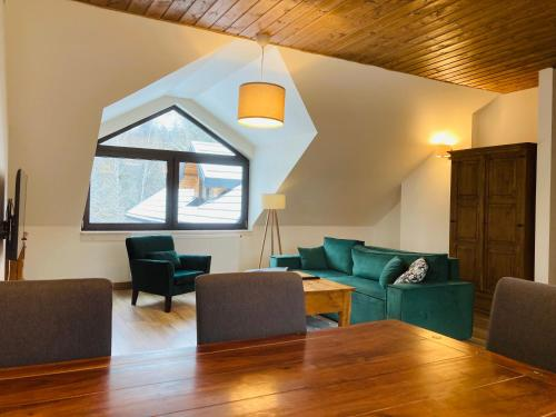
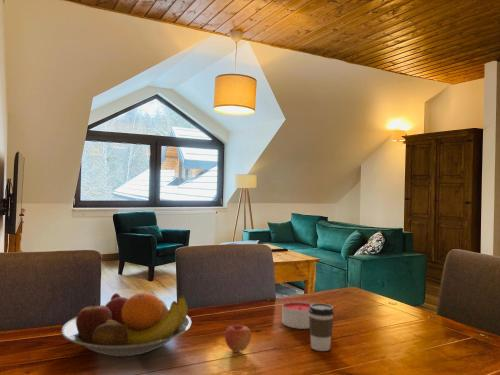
+ coffee cup [308,302,335,352]
+ fruit bowl [60,292,192,357]
+ apple [224,322,252,353]
+ candle [281,300,315,330]
